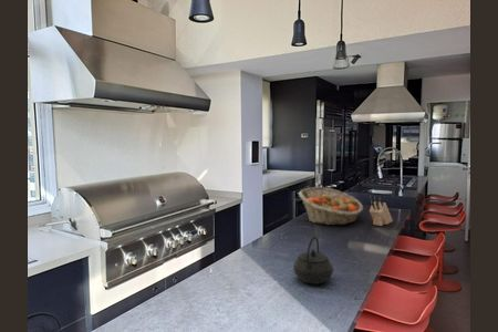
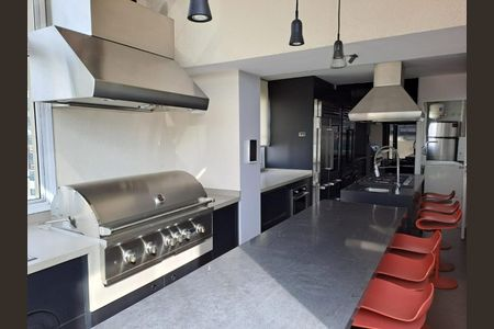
- knife block [369,195,394,227]
- fruit basket [298,186,364,226]
- kettle [292,235,334,286]
